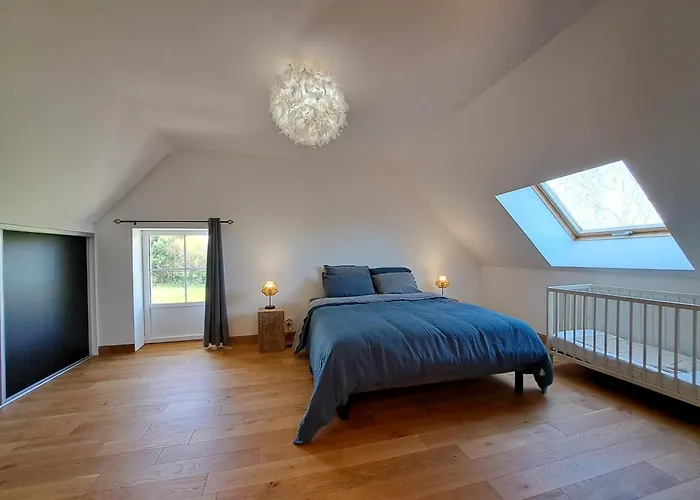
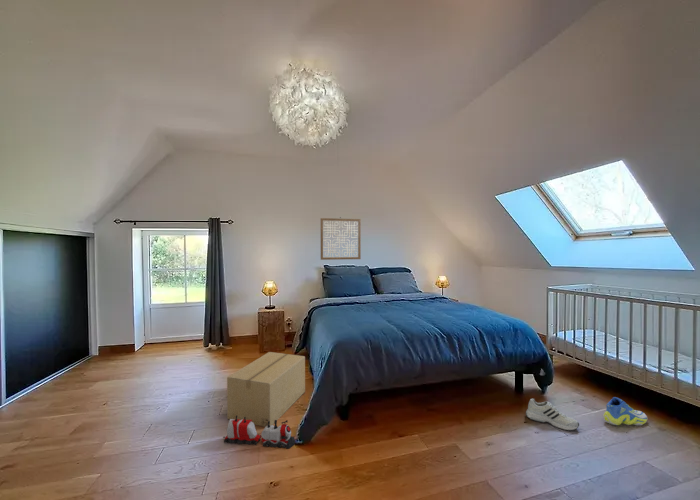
+ toy train [222,415,296,450]
+ shoe [525,398,580,432]
+ wall art [320,216,362,261]
+ sneaker [603,396,648,427]
+ cardboard box [226,351,306,428]
